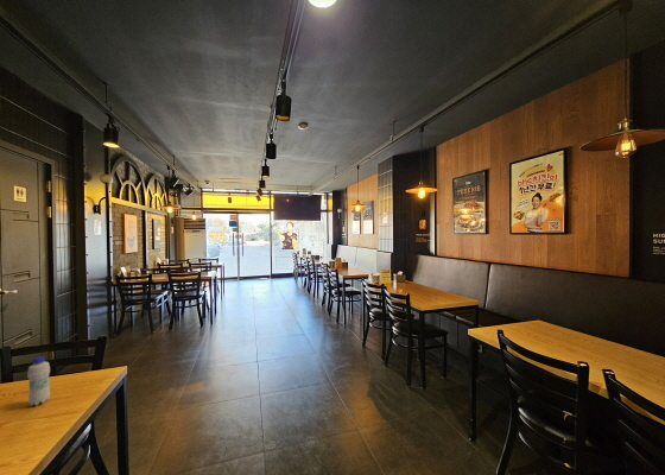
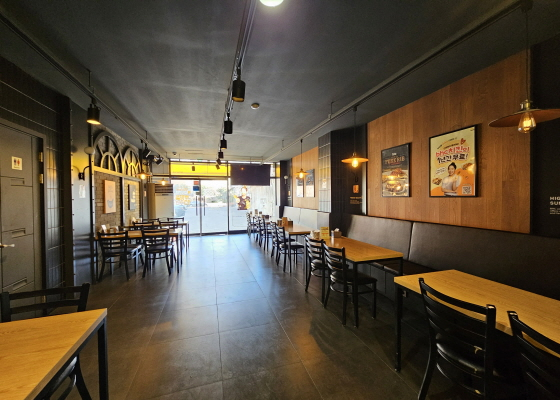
- bottle [26,355,51,407]
